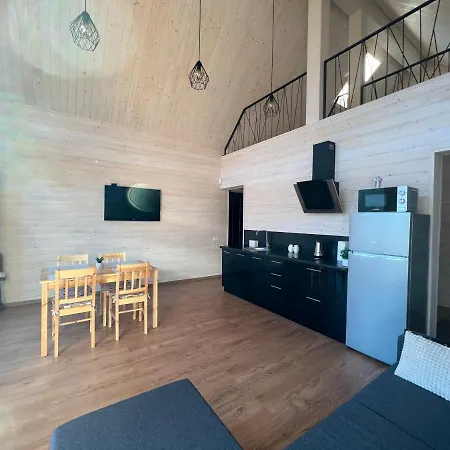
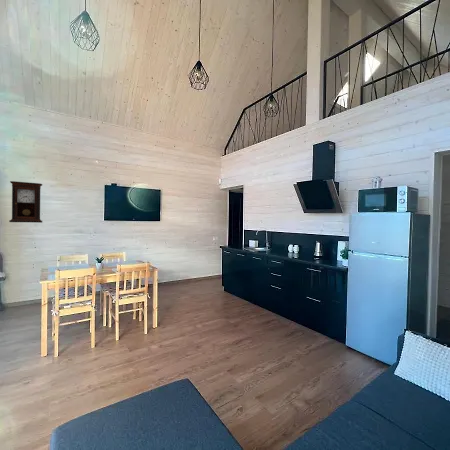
+ pendulum clock [8,180,43,224]
